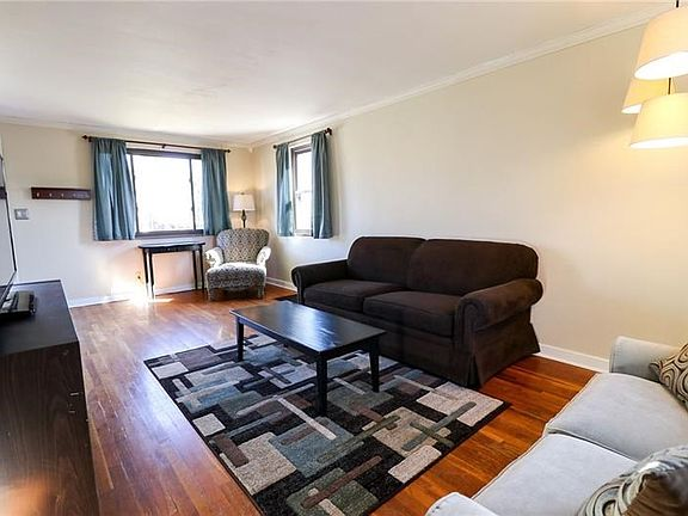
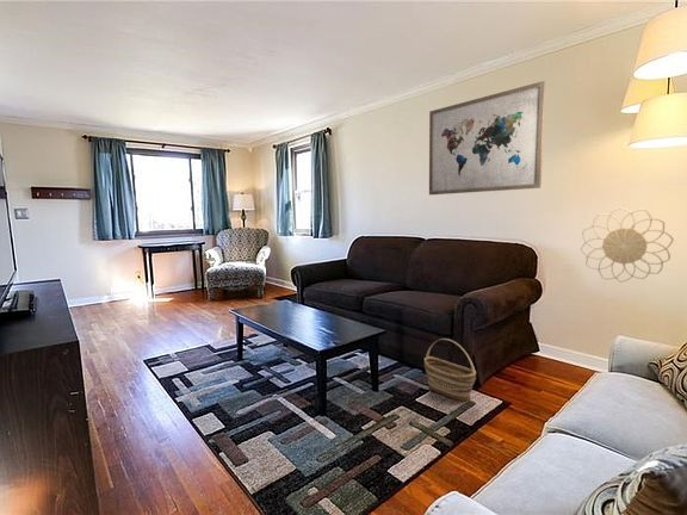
+ basket [423,337,477,402]
+ decorative wall piece [580,206,675,283]
+ wall art [428,80,546,196]
